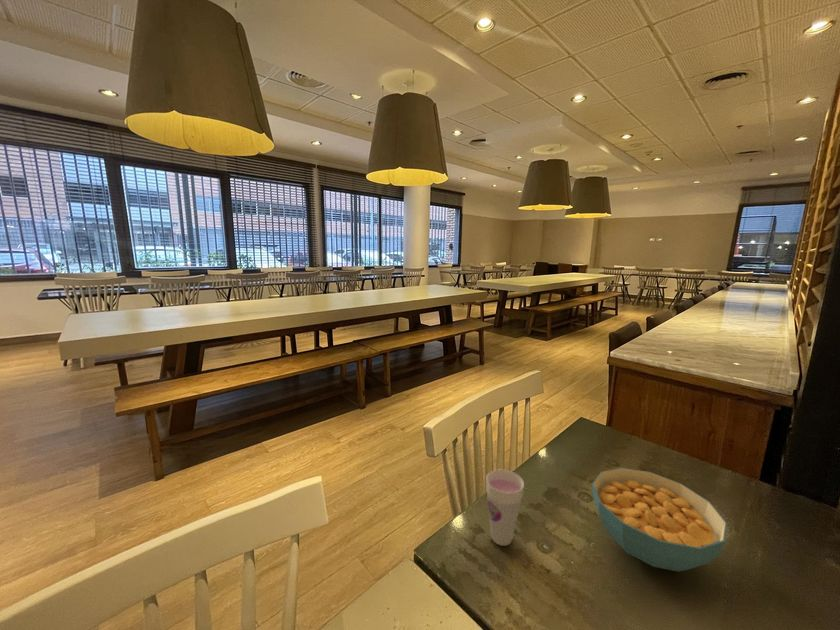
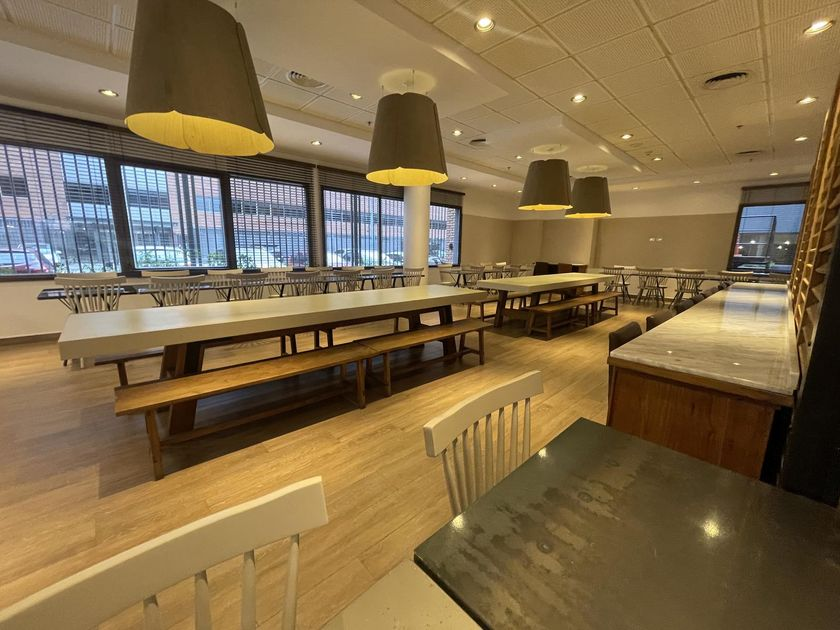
- cereal bowl [591,467,728,573]
- cup [485,469,525,547]
